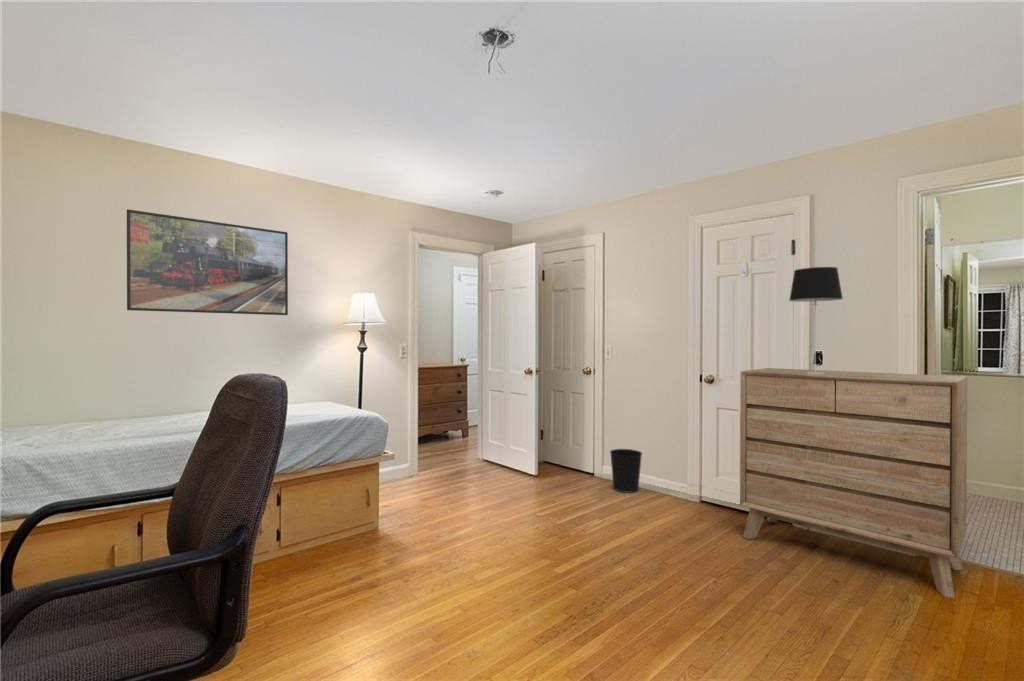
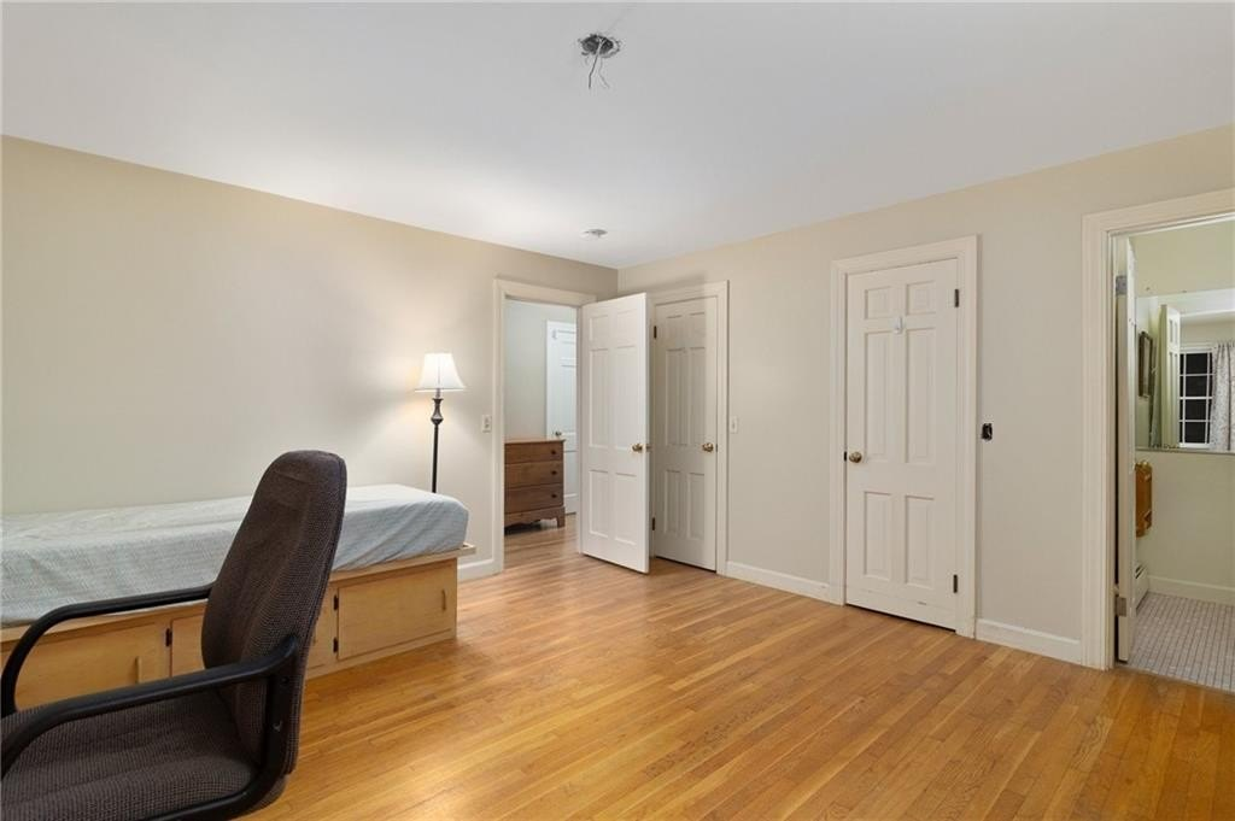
- table lamp [788,266,844,374]
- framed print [126,208,289,316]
- wastebasket [609,448,643,494]
- dresser [739,367,968,599]
